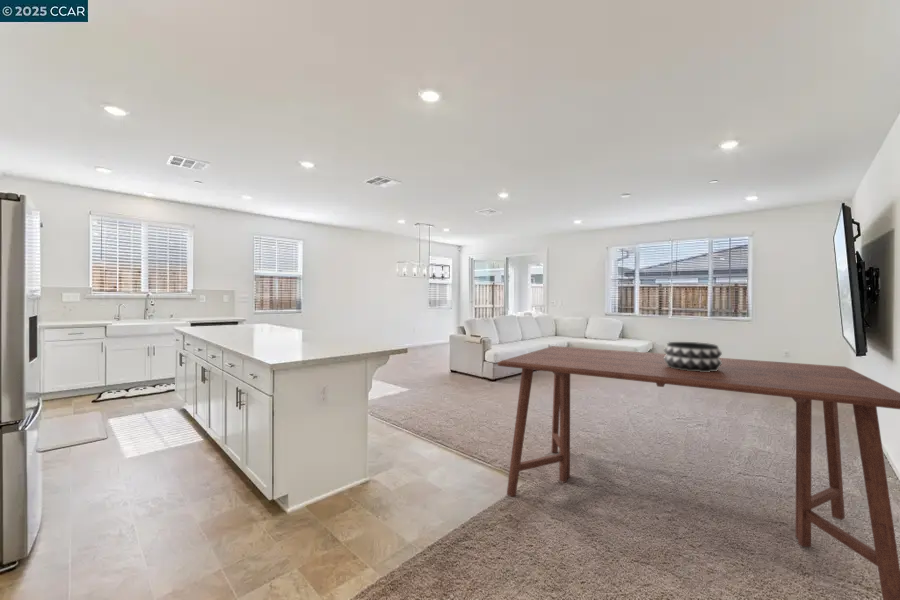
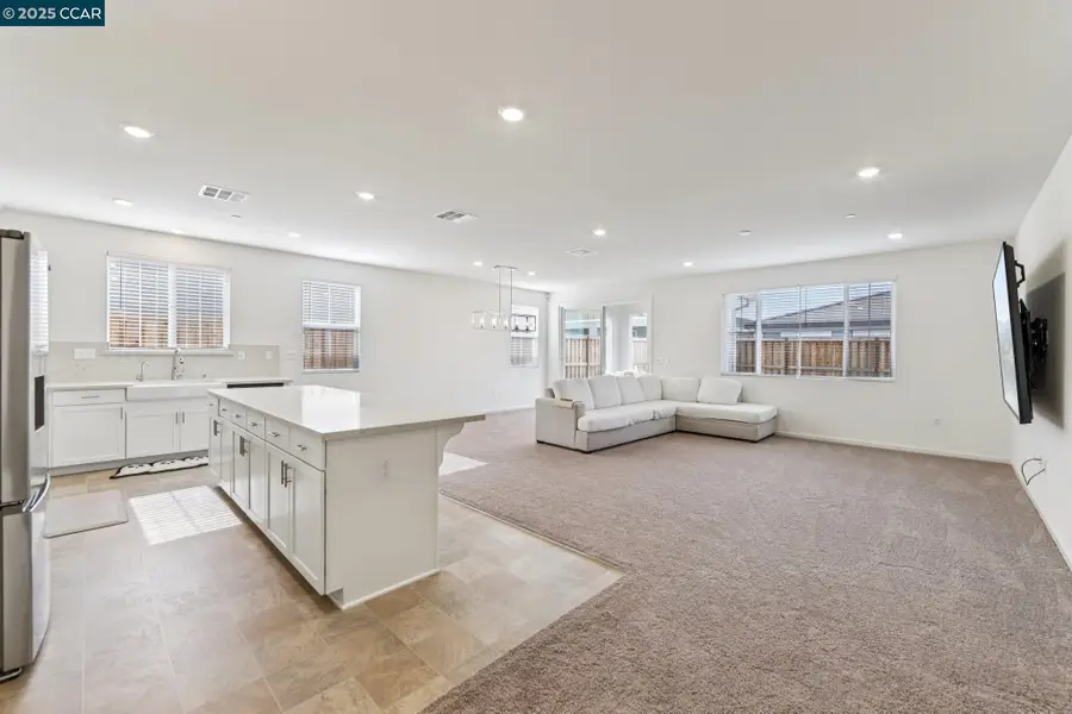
- dining table [497,345,900,600]
- decorative bowl [663,341,723,372]
